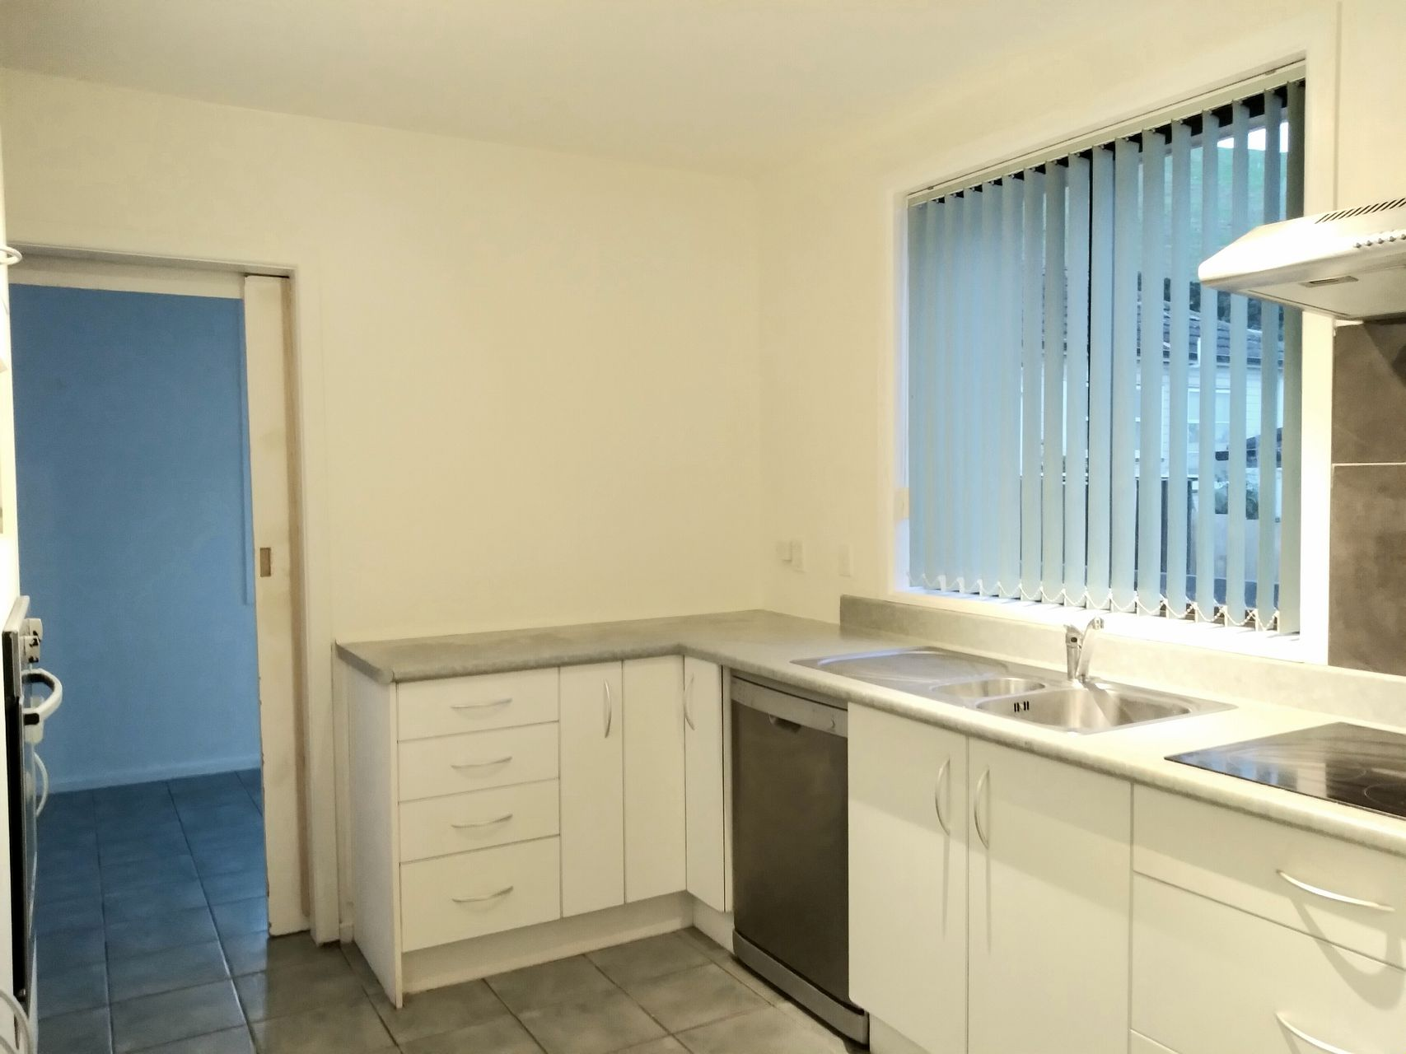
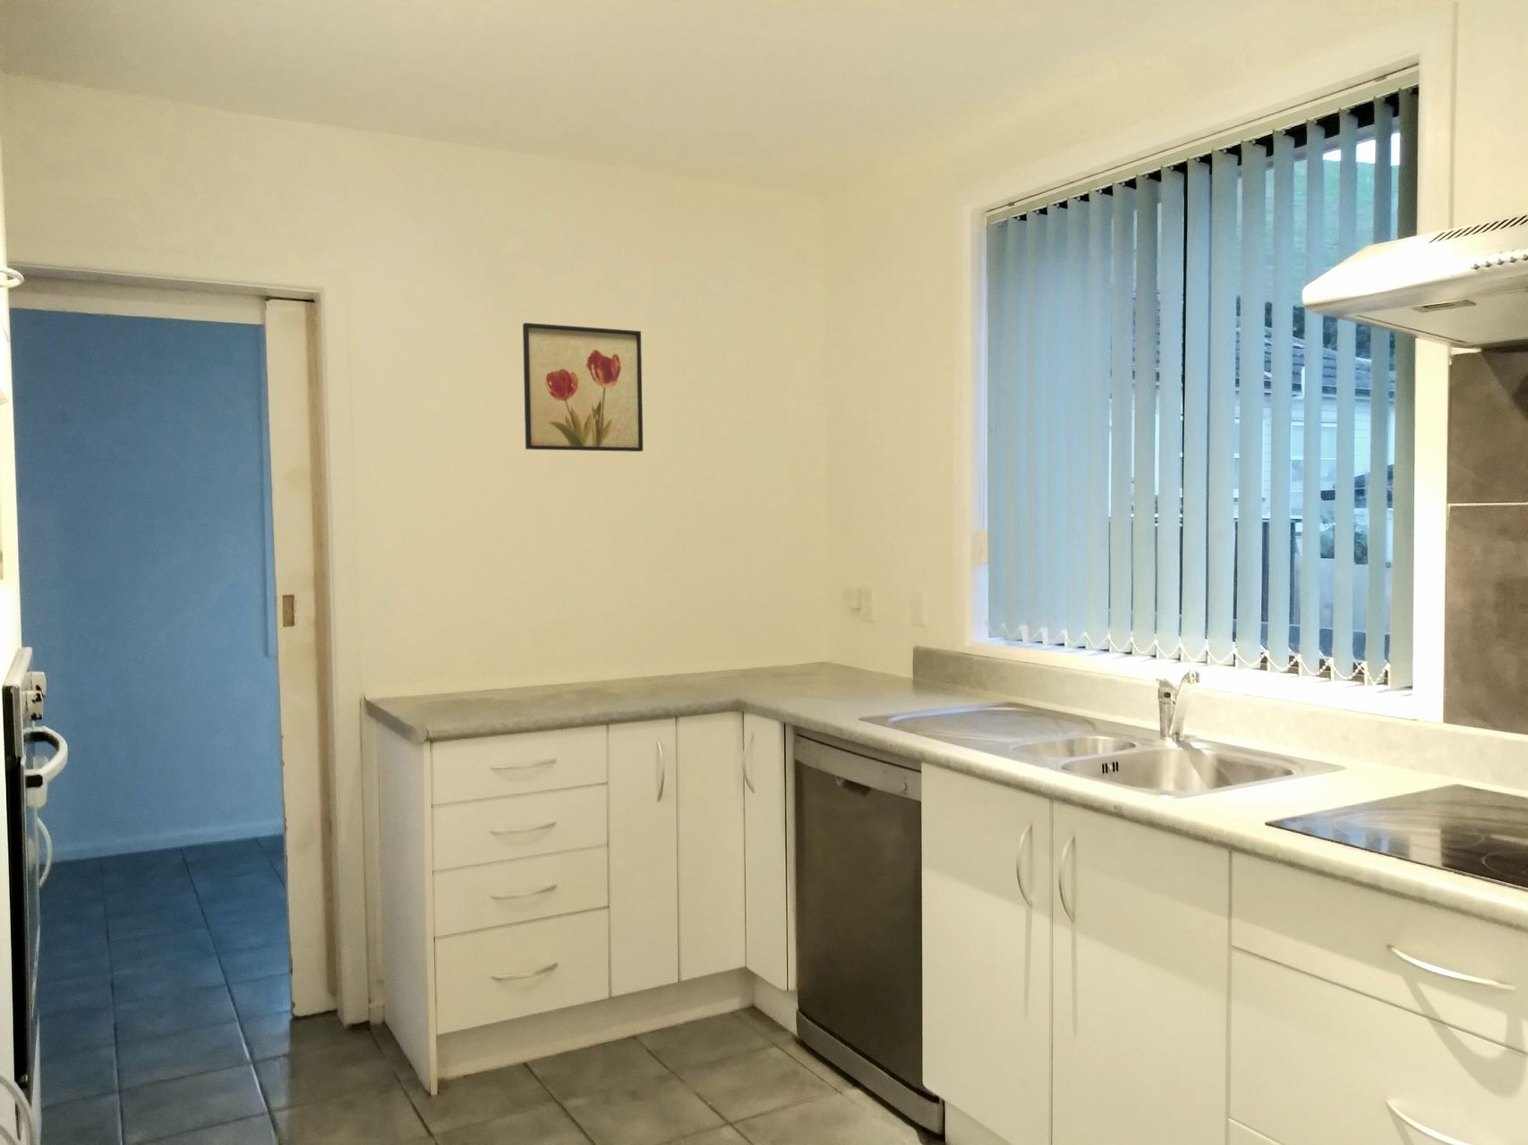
+ wall art [522,322,644,452]
